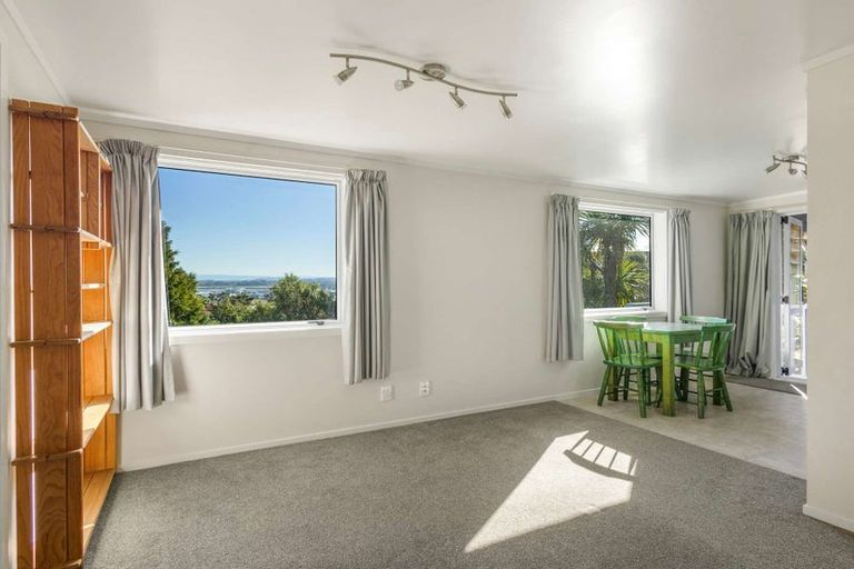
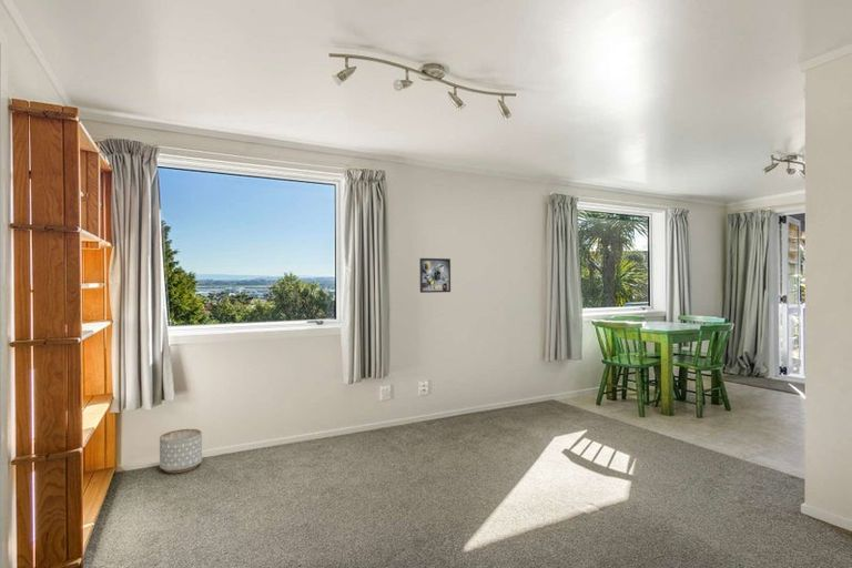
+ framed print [418,257,452,294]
+ planter [159,428,203,474]
